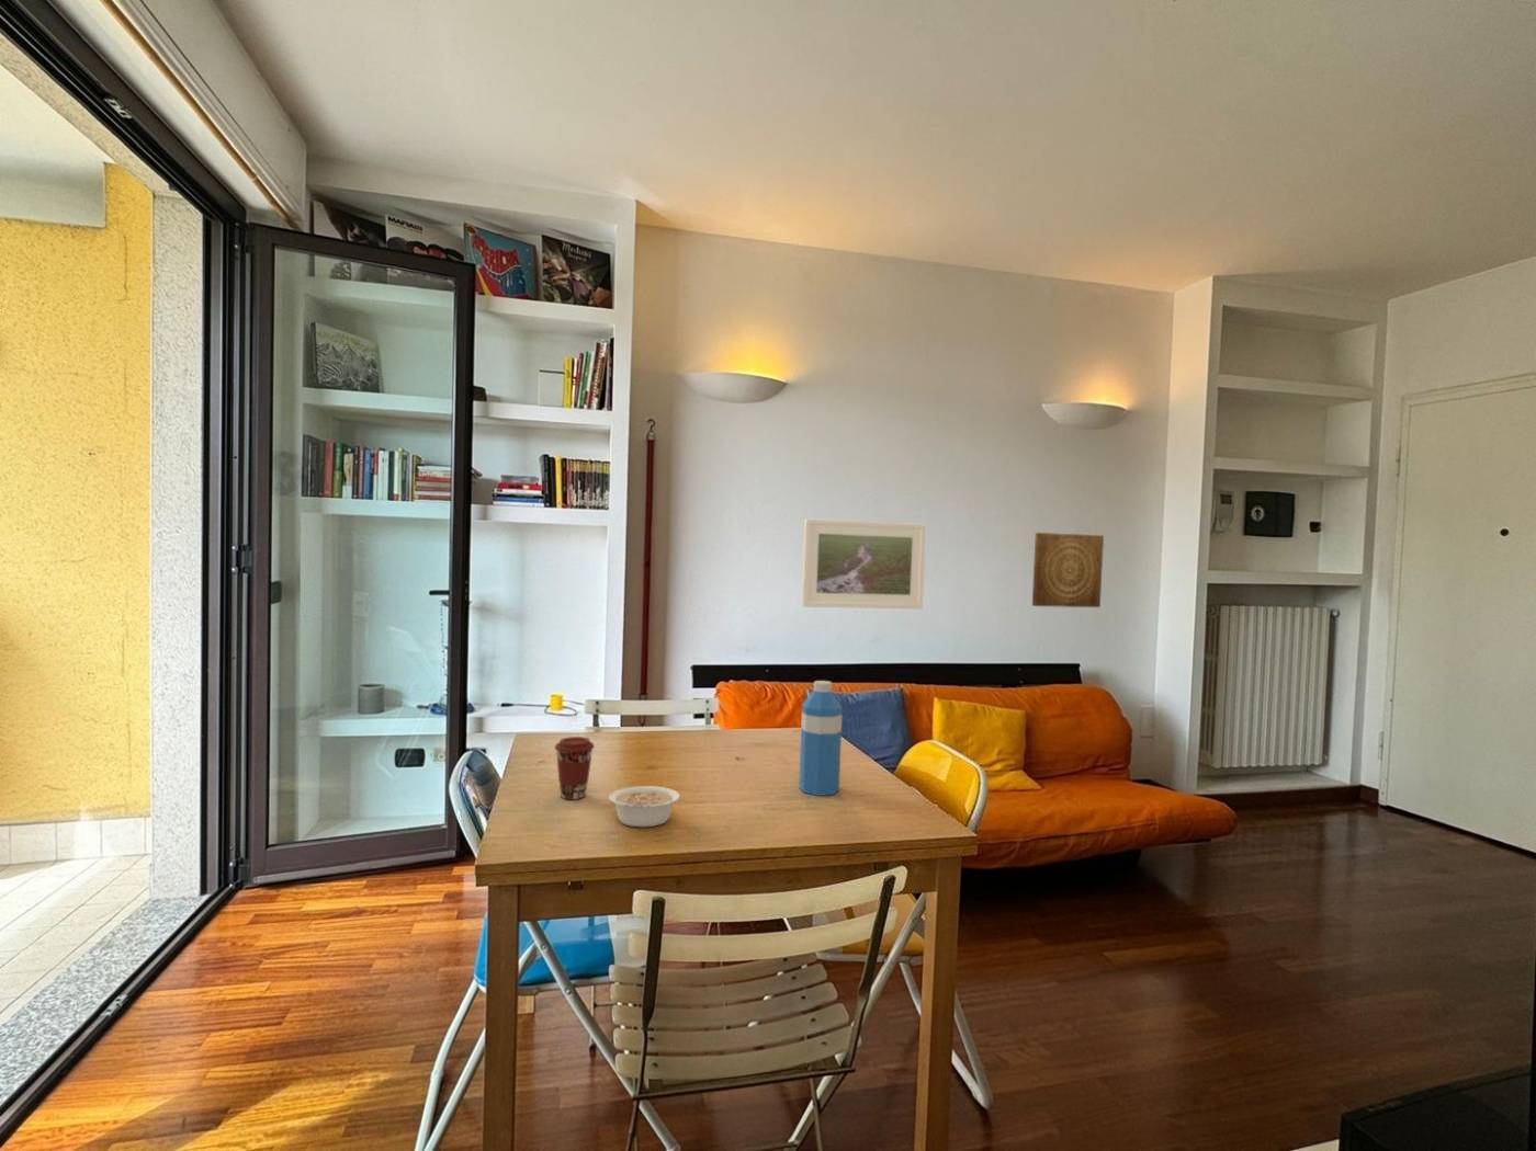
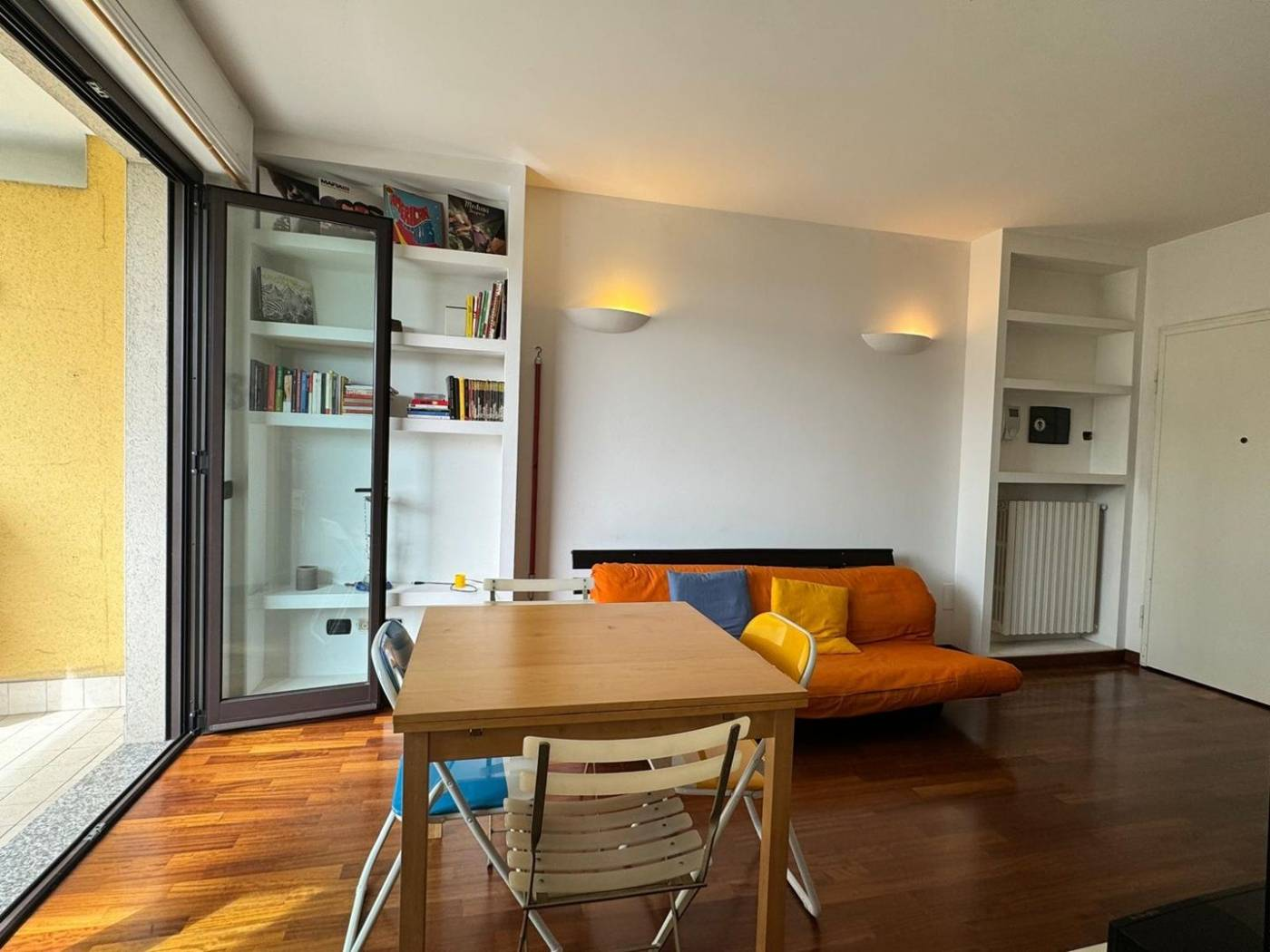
- legume [608,785,685,828]
- water bottle [797,679,844,797]
- coffee cup [553,735,596,800]
- wall art [1032,532,1104,608]
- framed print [801,517,928,609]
